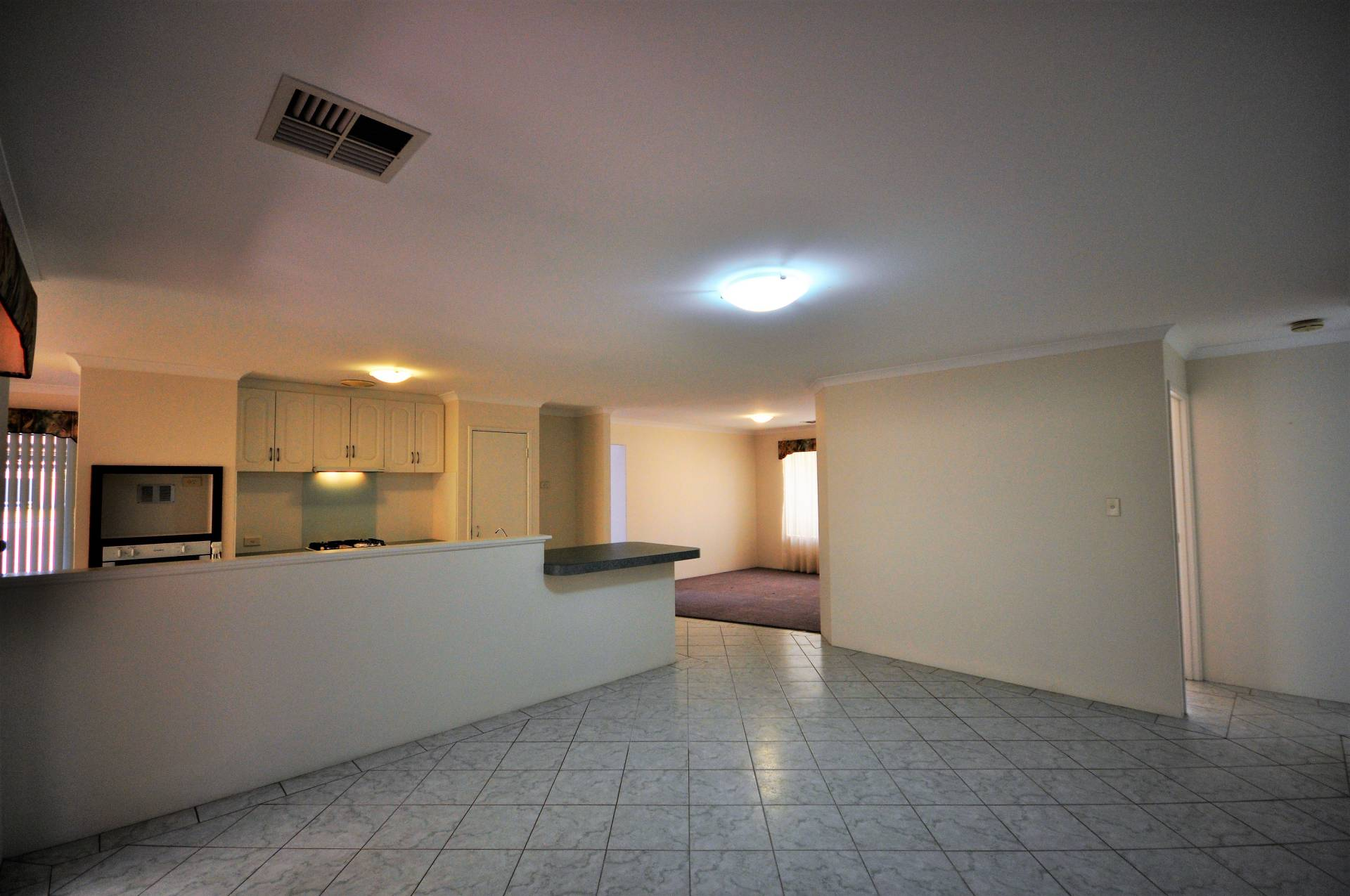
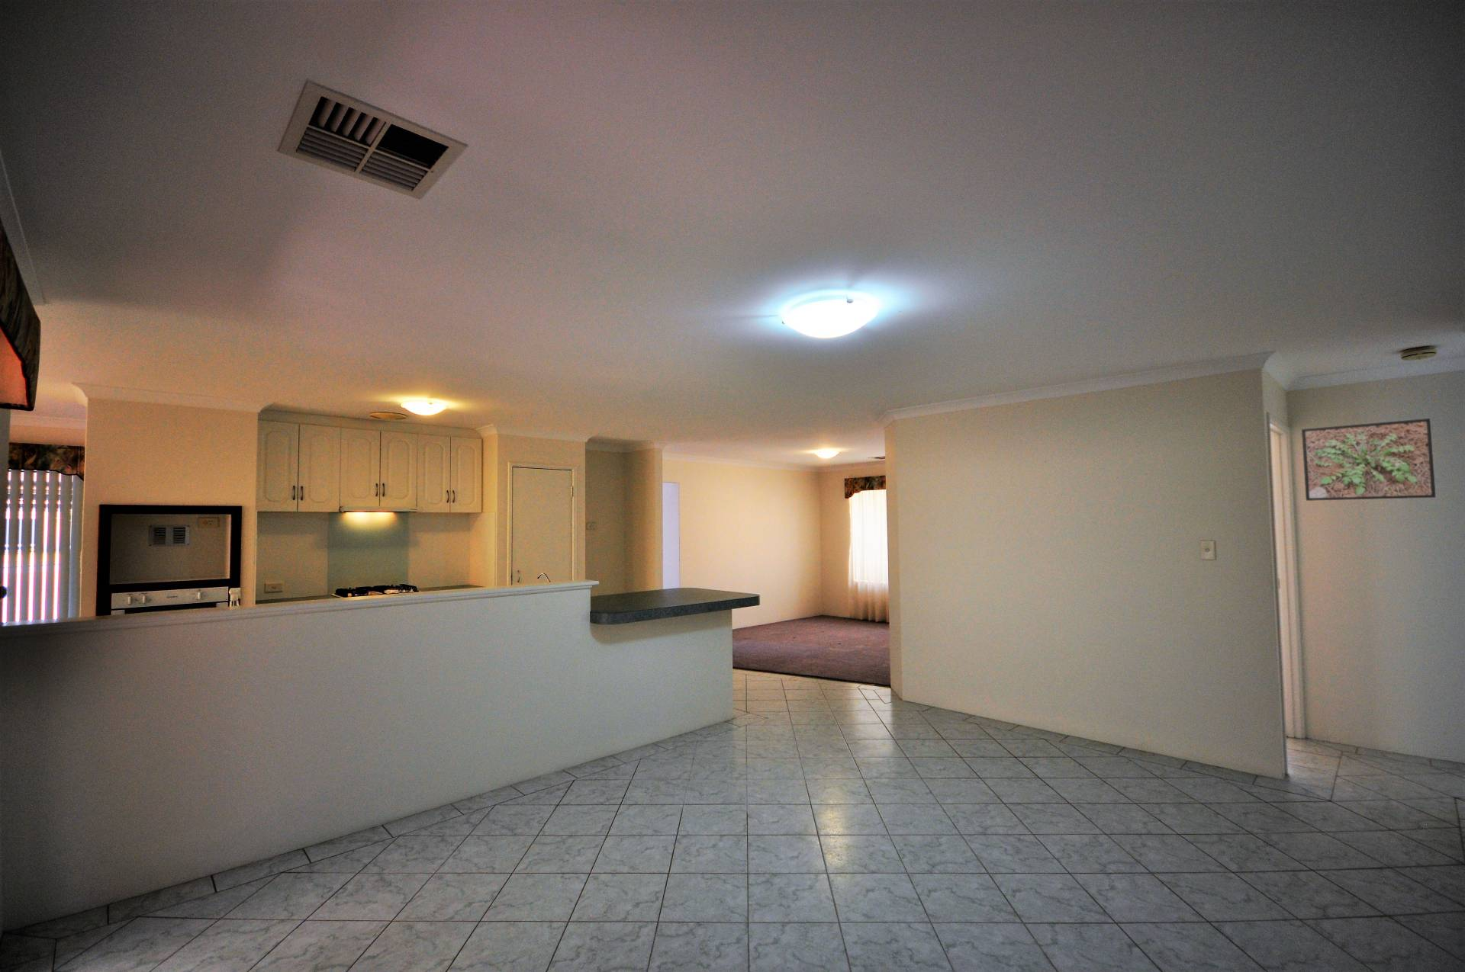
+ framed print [1301,418,1437,501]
